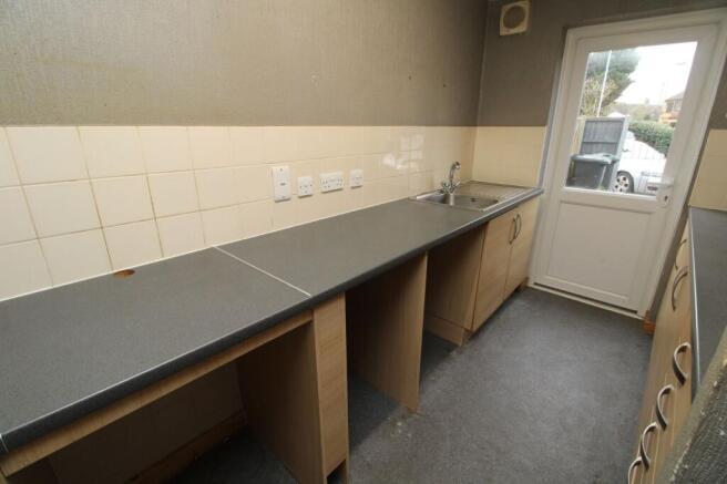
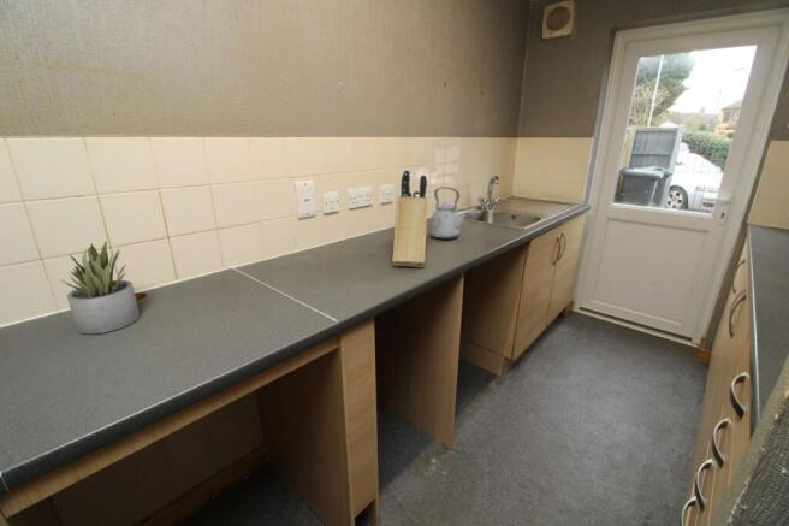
+ succulent plant [60,240,141,335]
+ kettle [429,187,469,241]
+ knife block [391,169,428,268]
